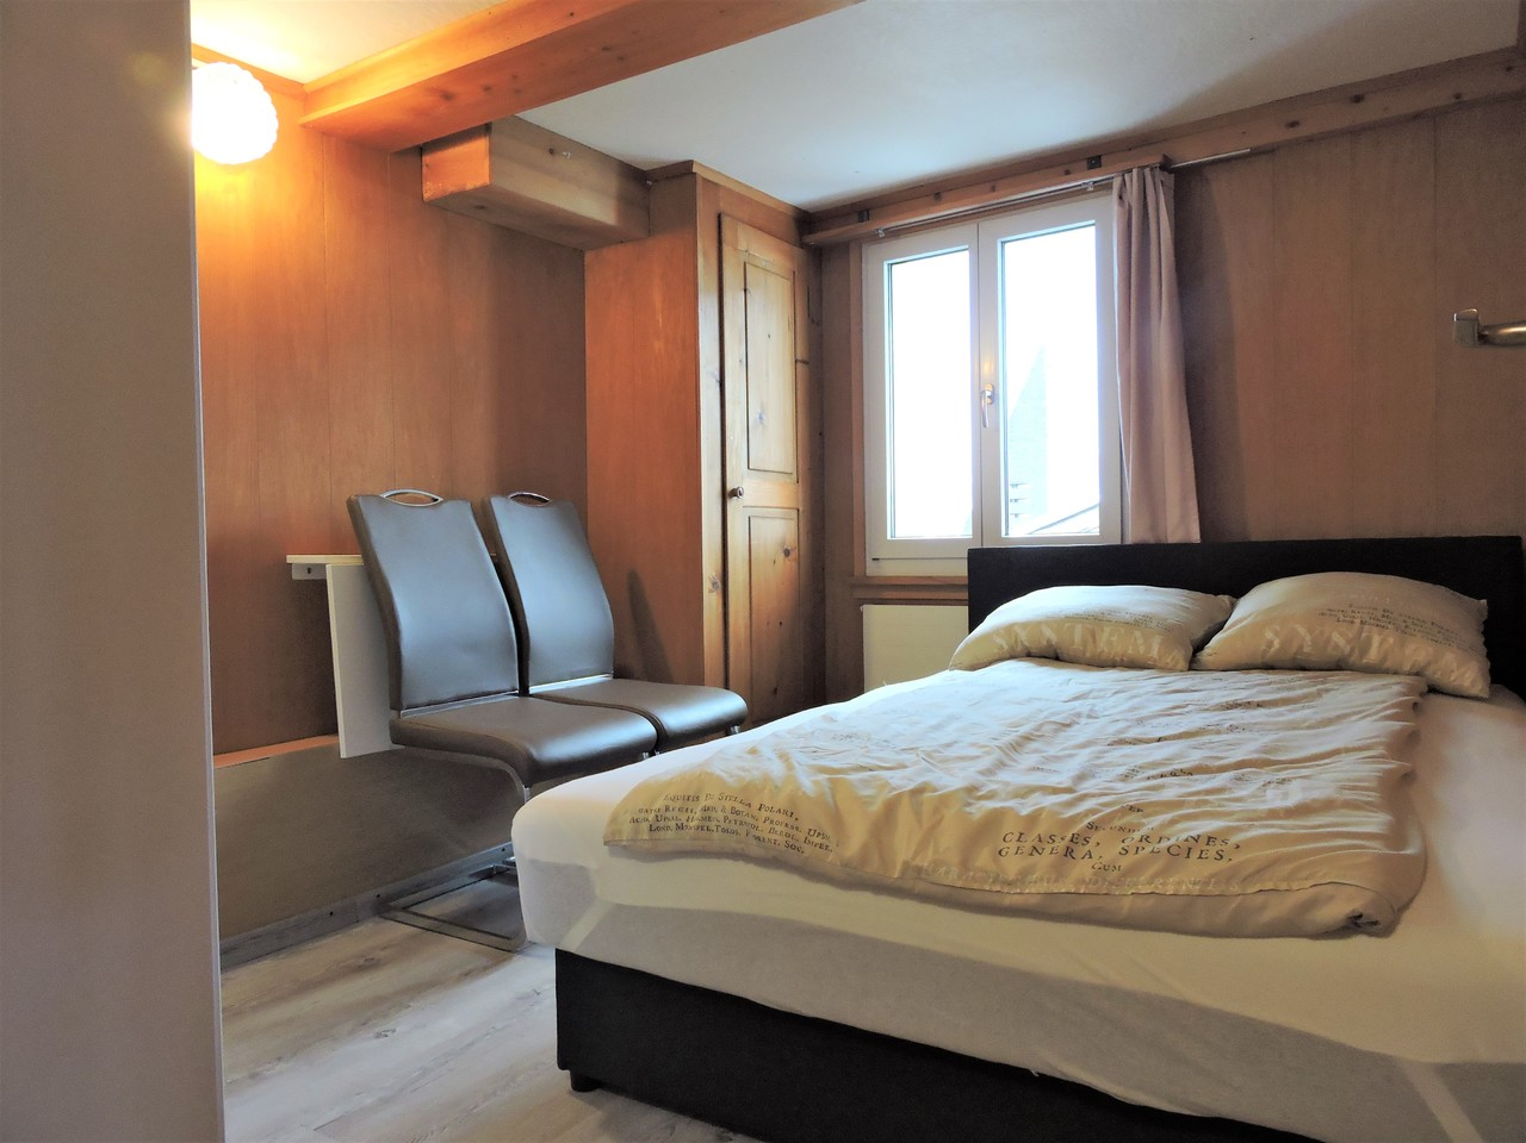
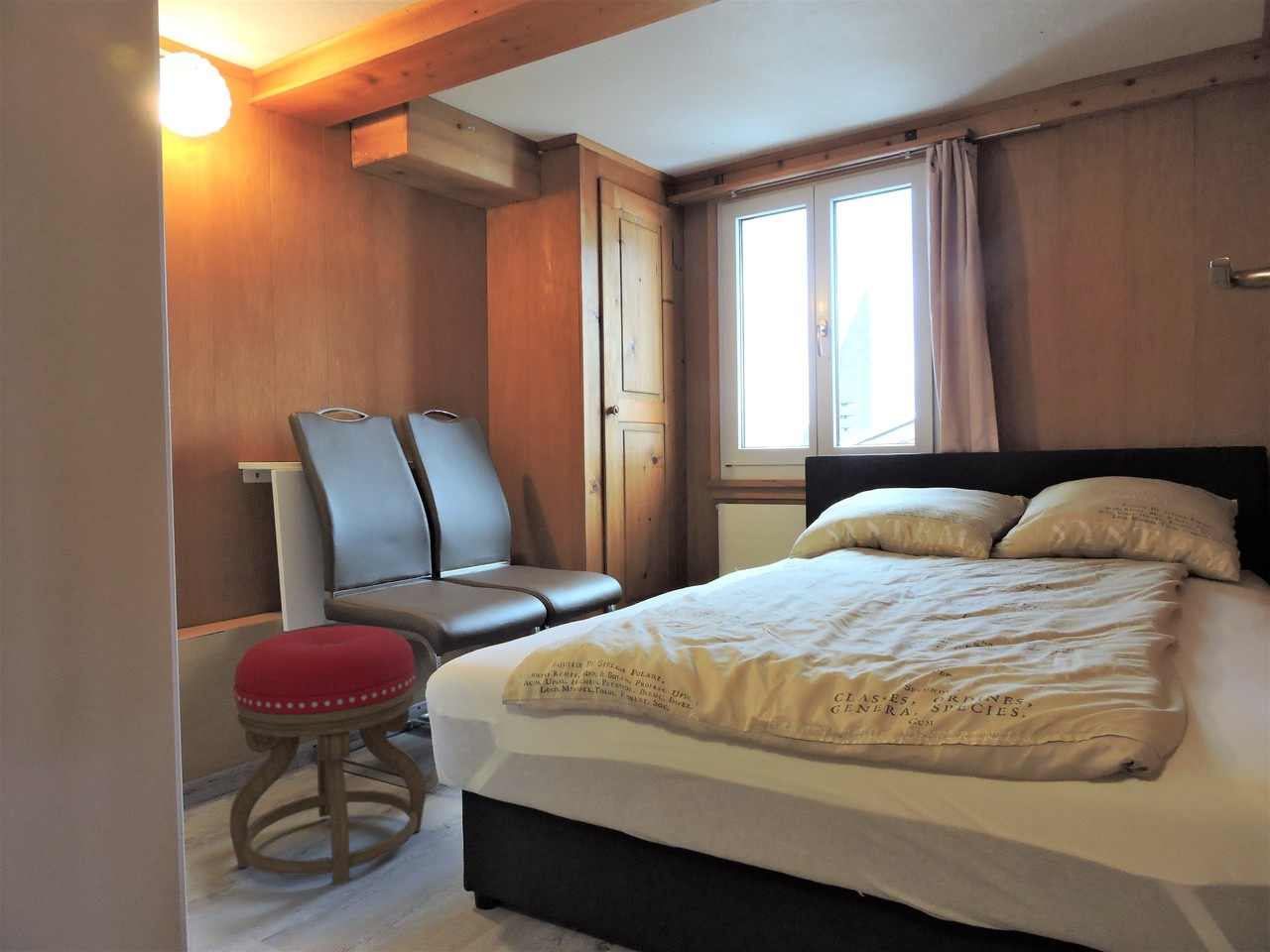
+ stool [229,625,427,886]
